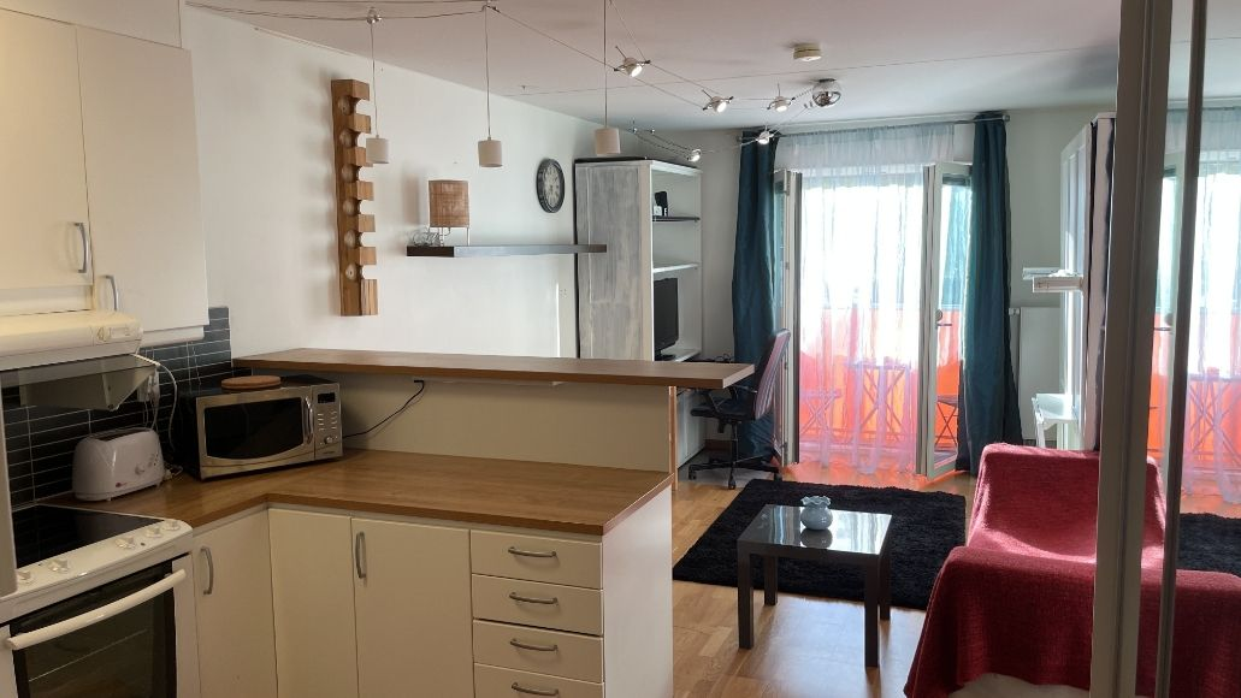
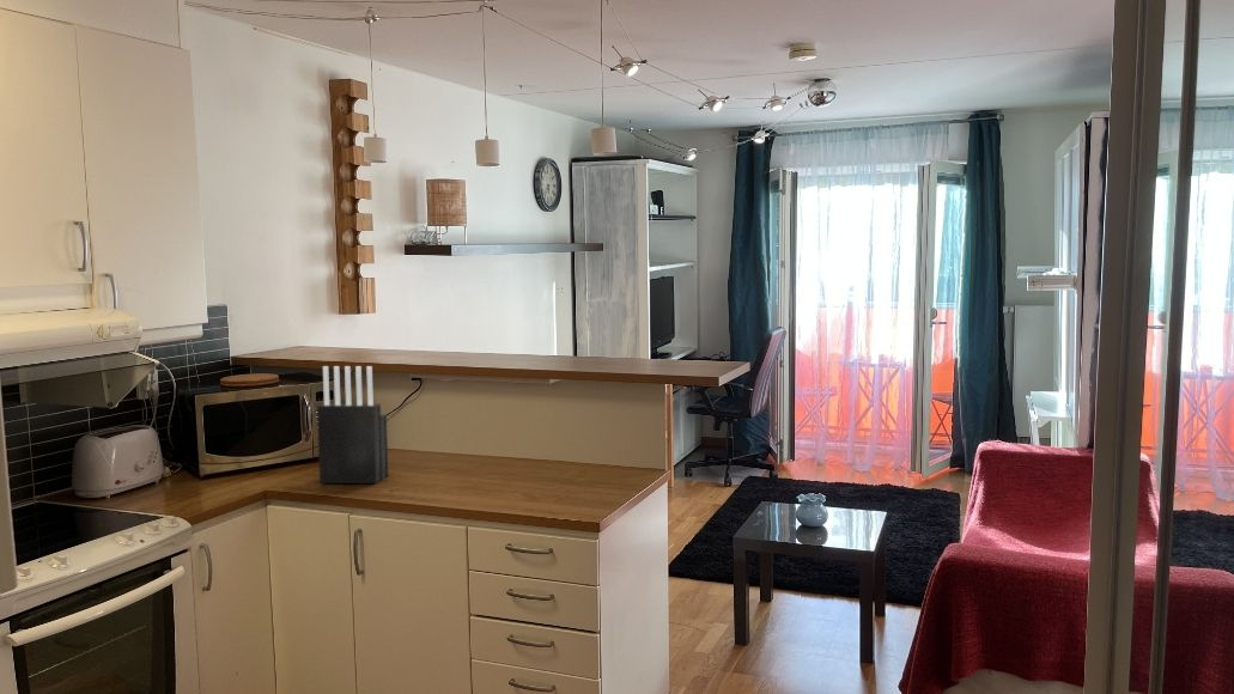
+ knife block [316,365,389,485]
